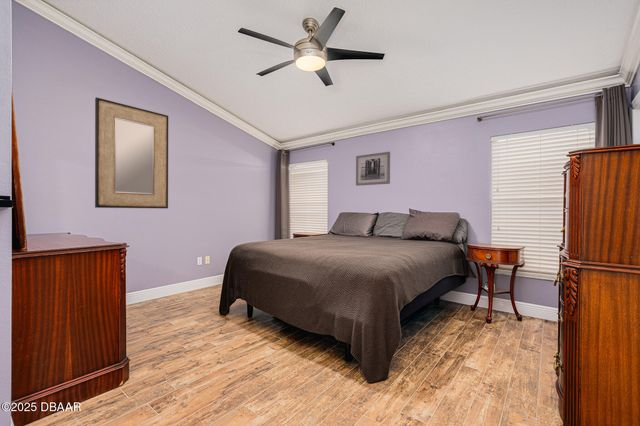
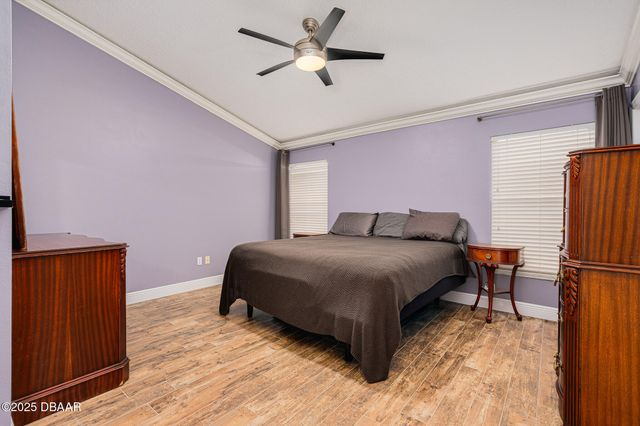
- home mirror [94,96,169,209]
- wall art [355,151,391,187]
